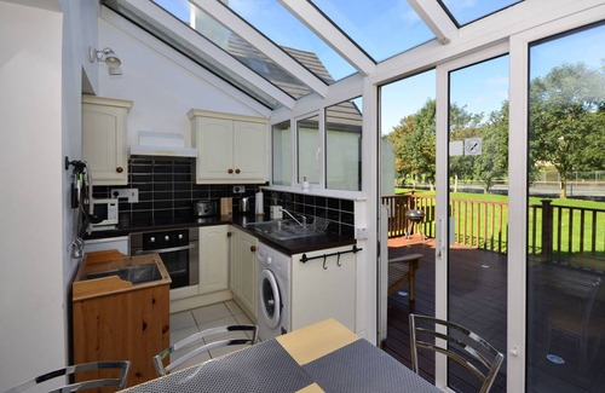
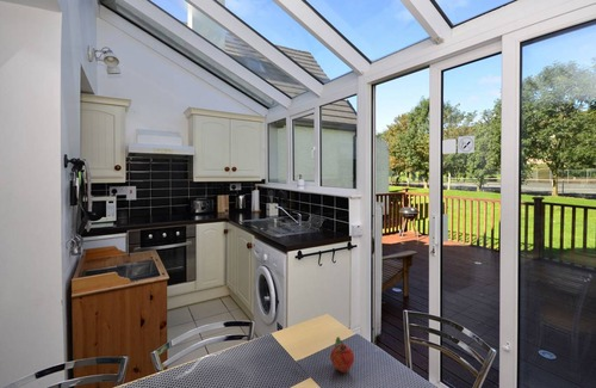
+ fruit [329,335,355,374]
